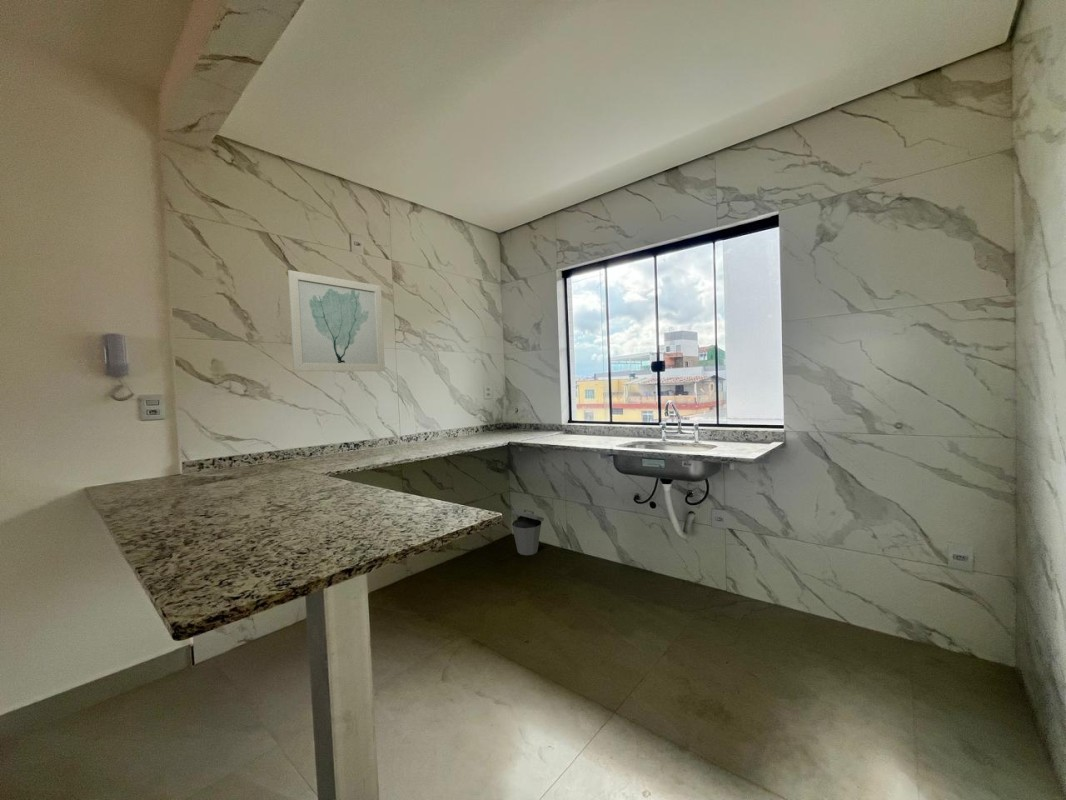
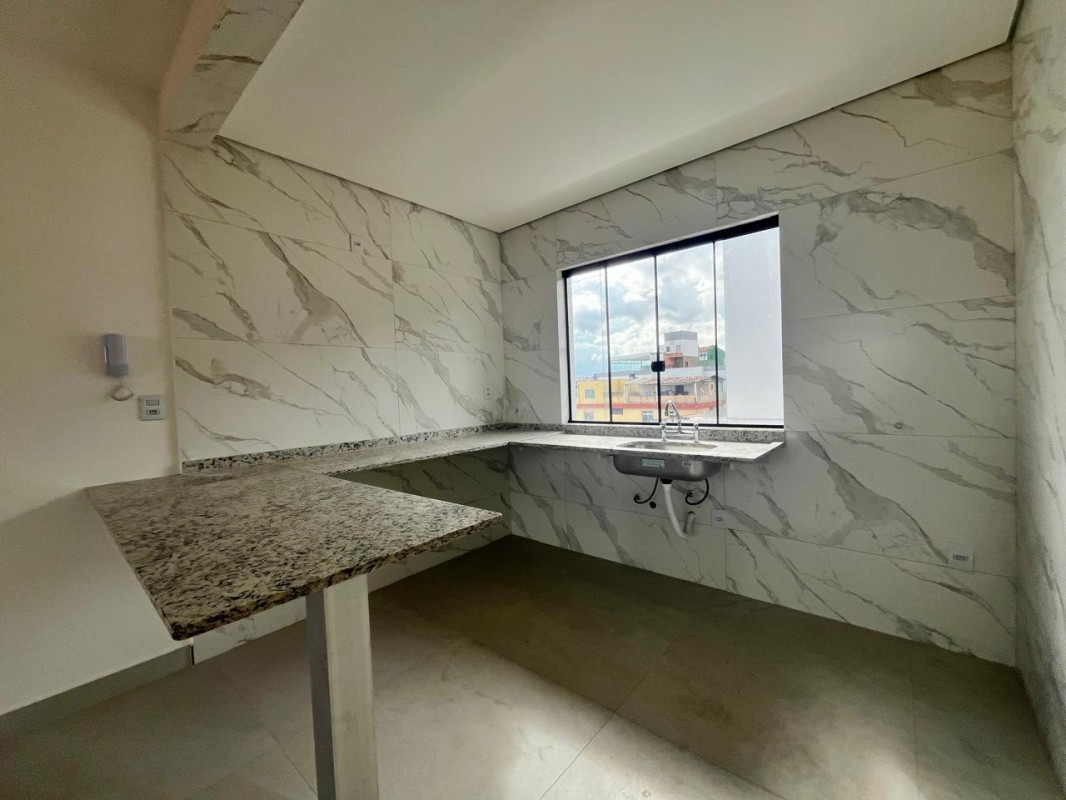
- trash can [511,509,545,556]
- wall art [287,269,386,372]
